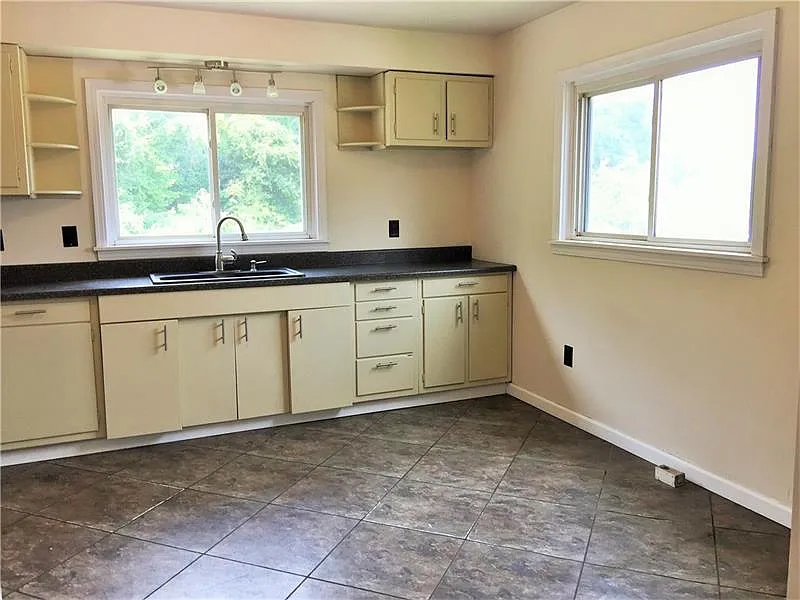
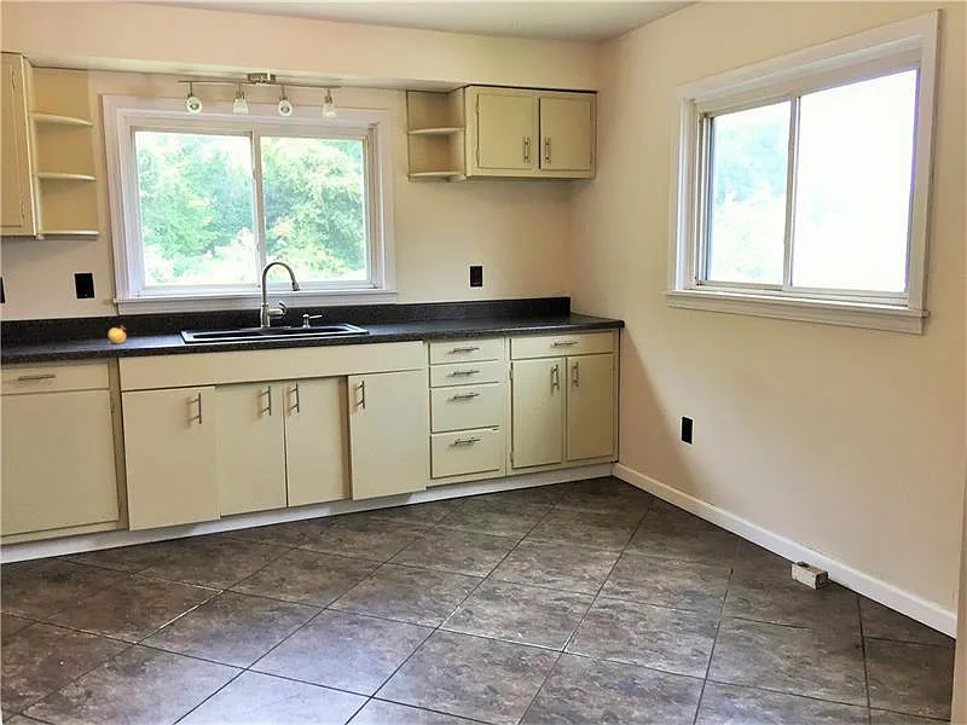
+ fruit [106,324,127,346]
